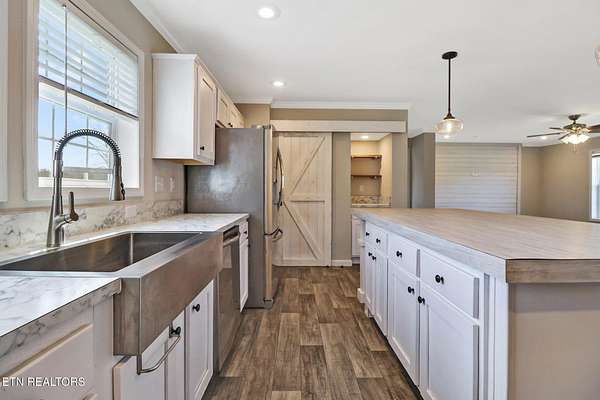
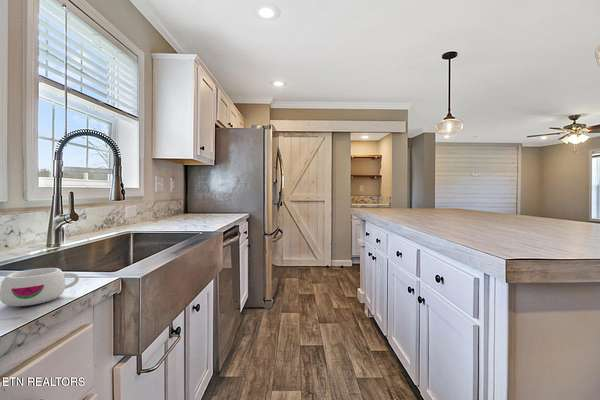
+ mug [0,267,80,307]
